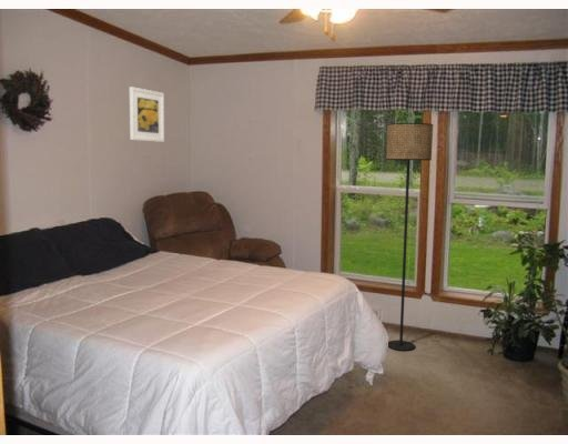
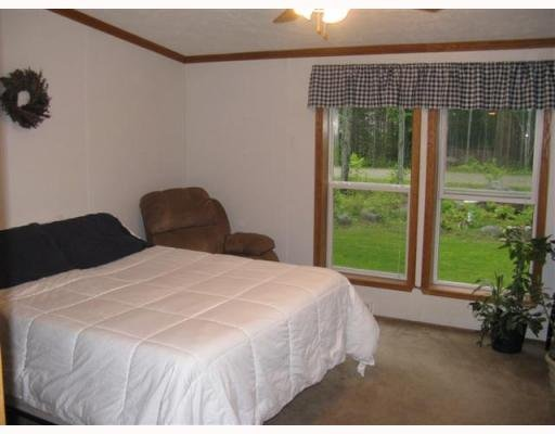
- floor lamp [385,122,434,352]
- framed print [129,85,165,143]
